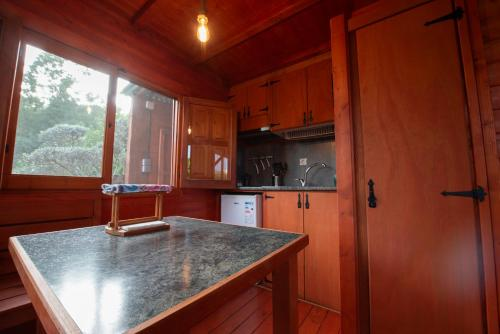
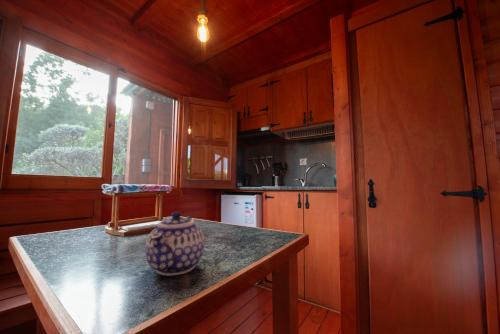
+ teapot [144,211,205,277]
